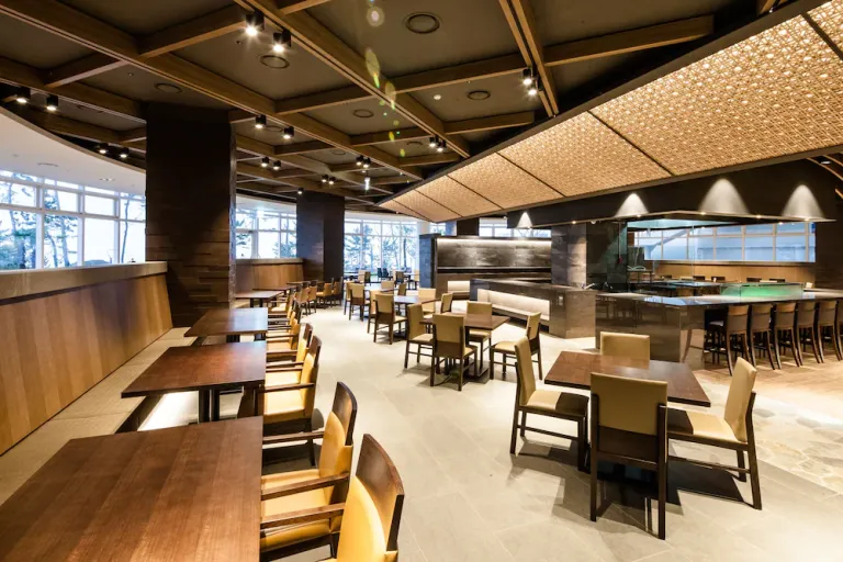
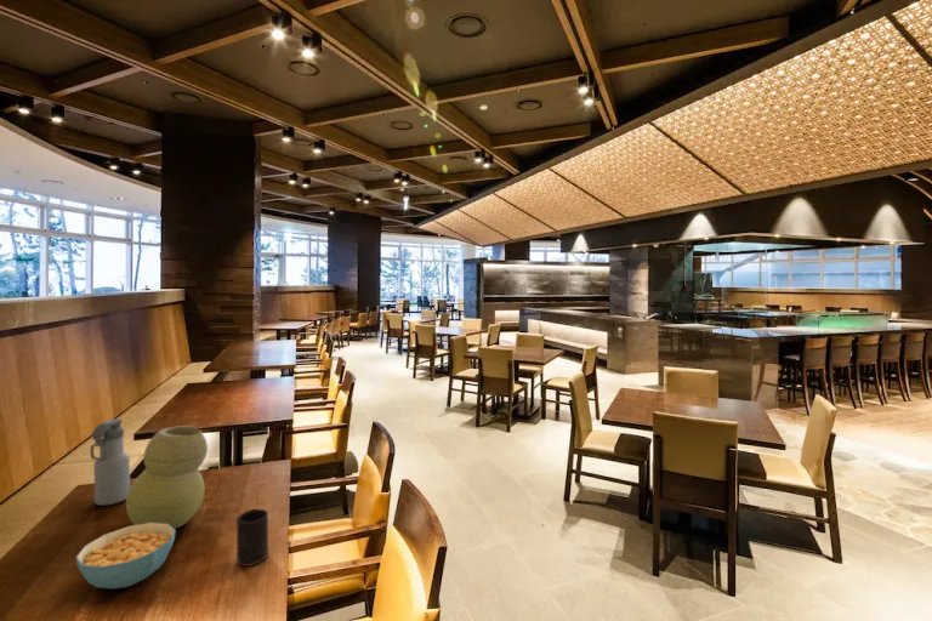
+ vase [125,426,209,530]
+ cereal bowl [75,523,177,589]
+ cup [235,508,269,568]
+ water bottle [90,417,131,507]
